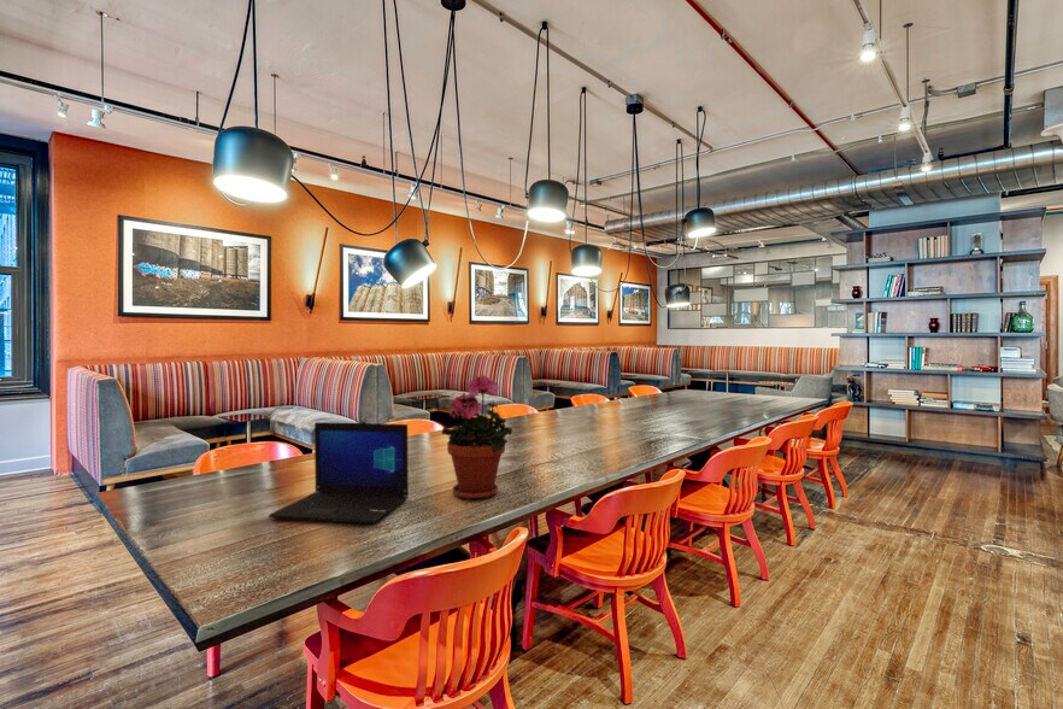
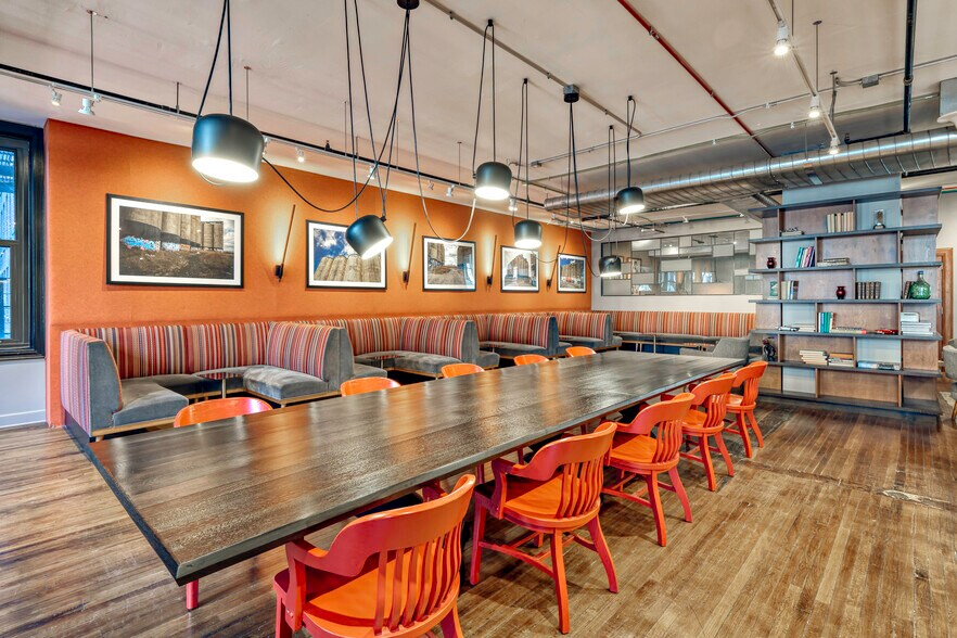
- potted plant [440,374,513,500]
- laptop [268,421,410,525]
